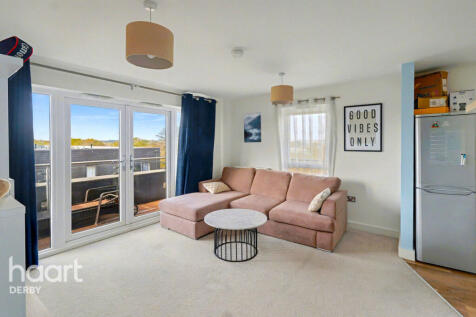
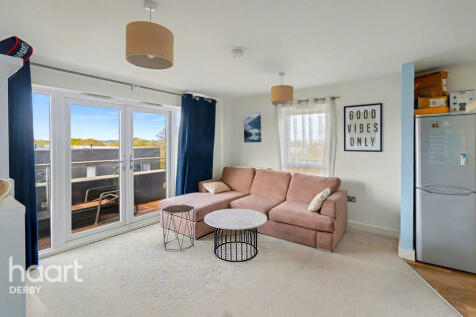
+ side table [161,204,195,251]
